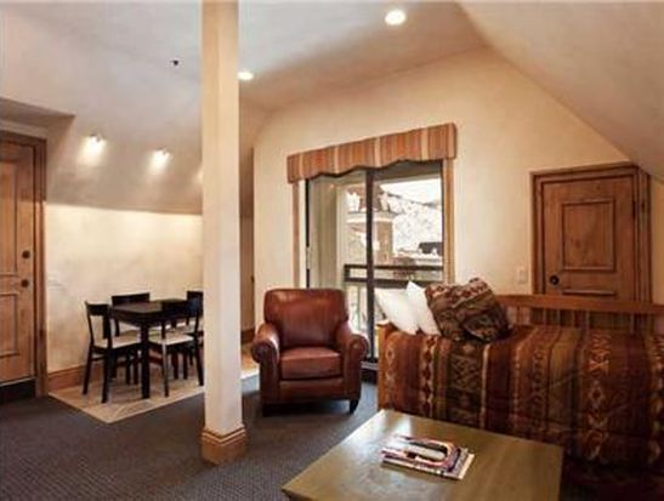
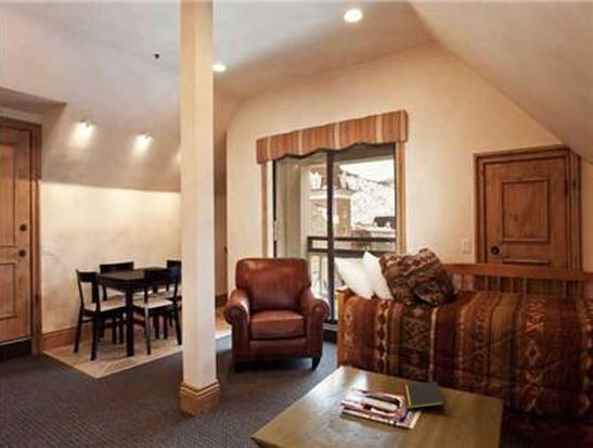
+ notepad [402,381,446,410]
